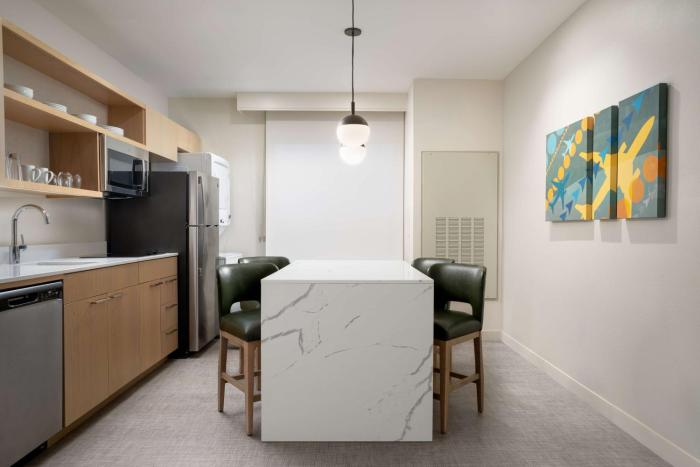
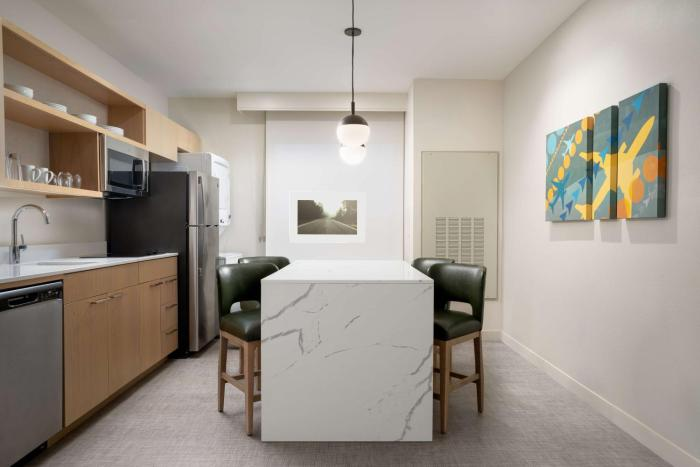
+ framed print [288,191,366,244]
